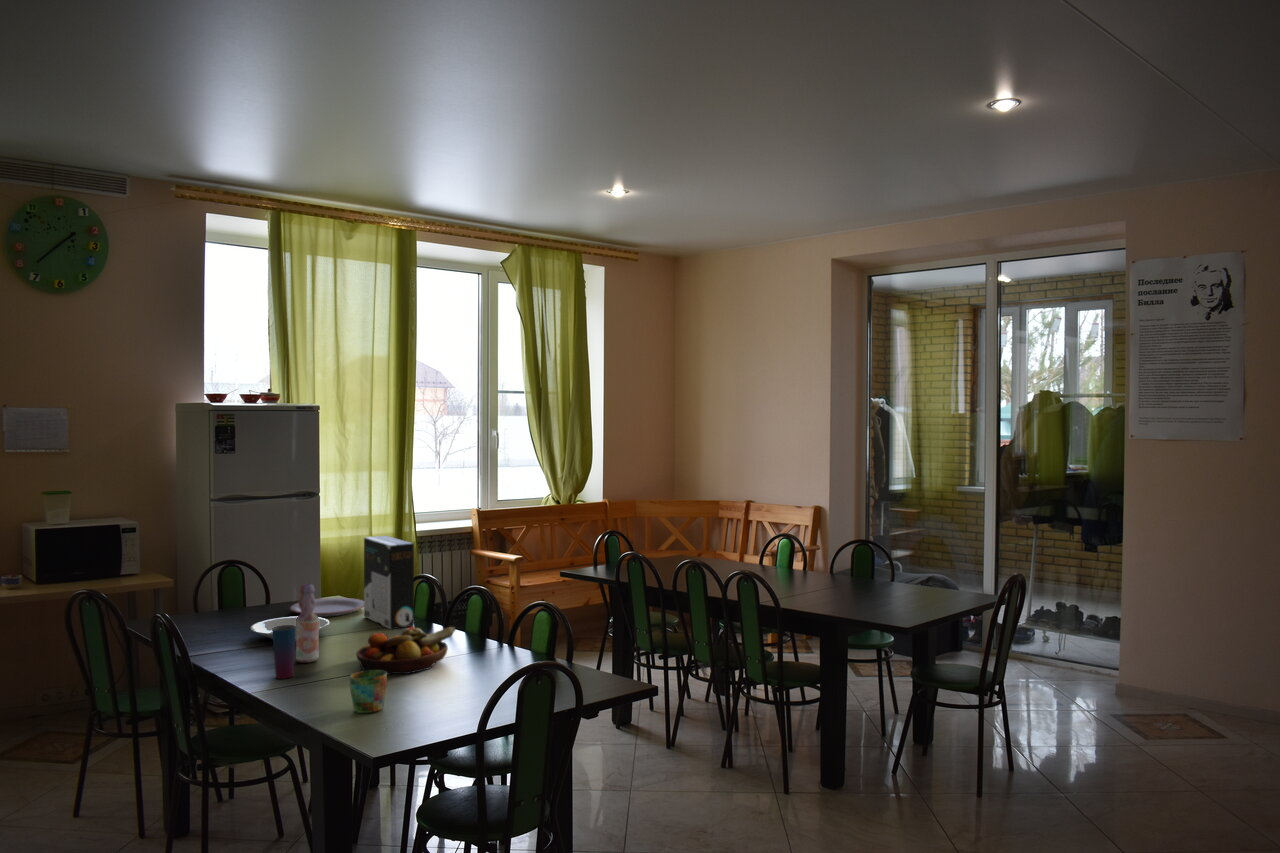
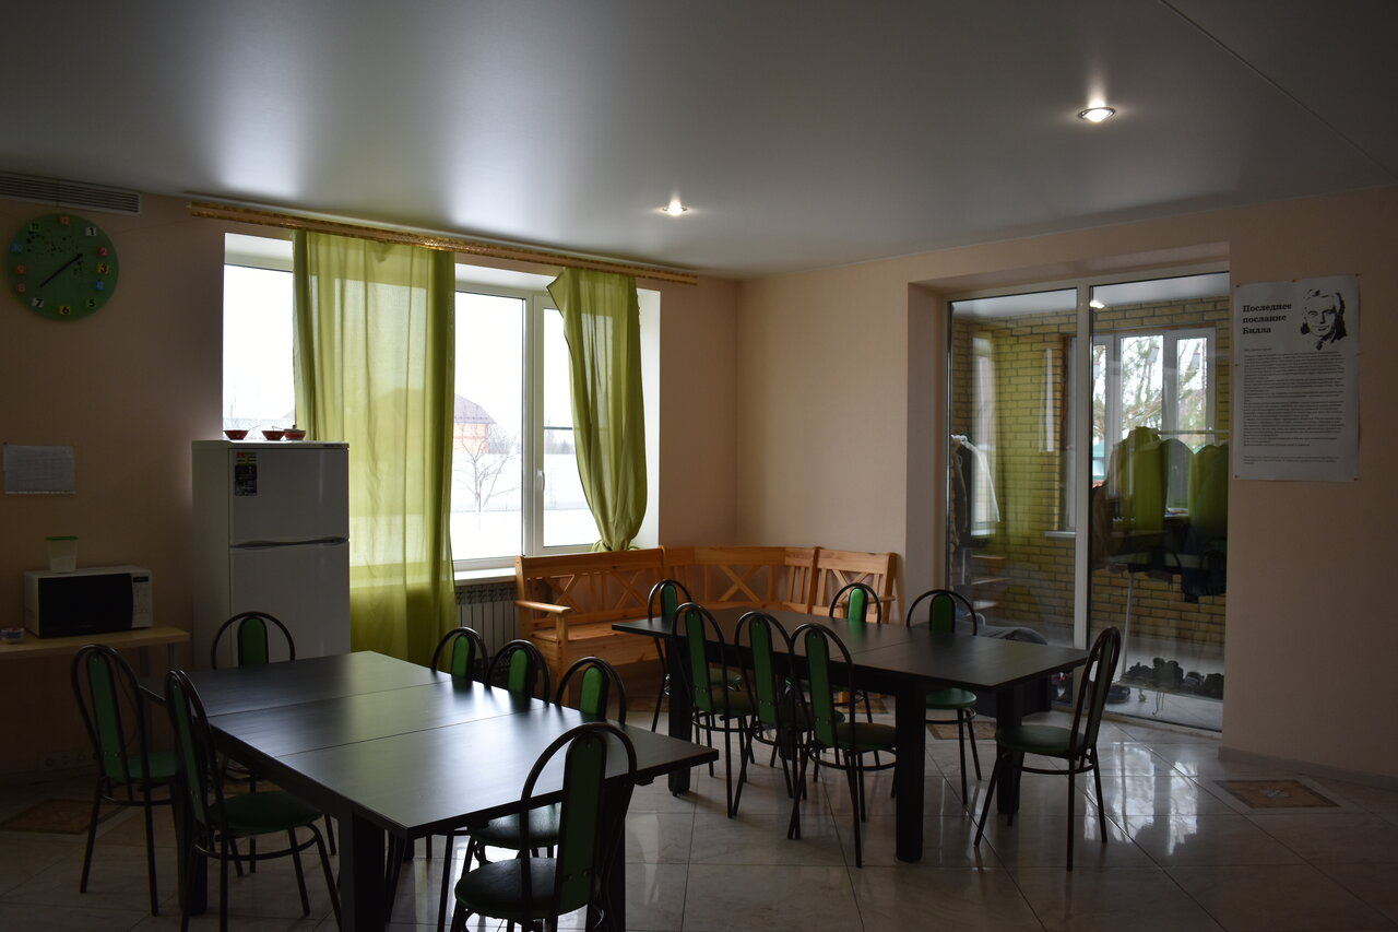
- fruit bowl [355,626,457,676]
- plate [250,615,330,642]
- mug [349,670,388,714]
- plate [289,597,364,618]
- cup [272,625,296,680]
- cereal box [363,535,415,630]
- bottle [295,583,320,664]
